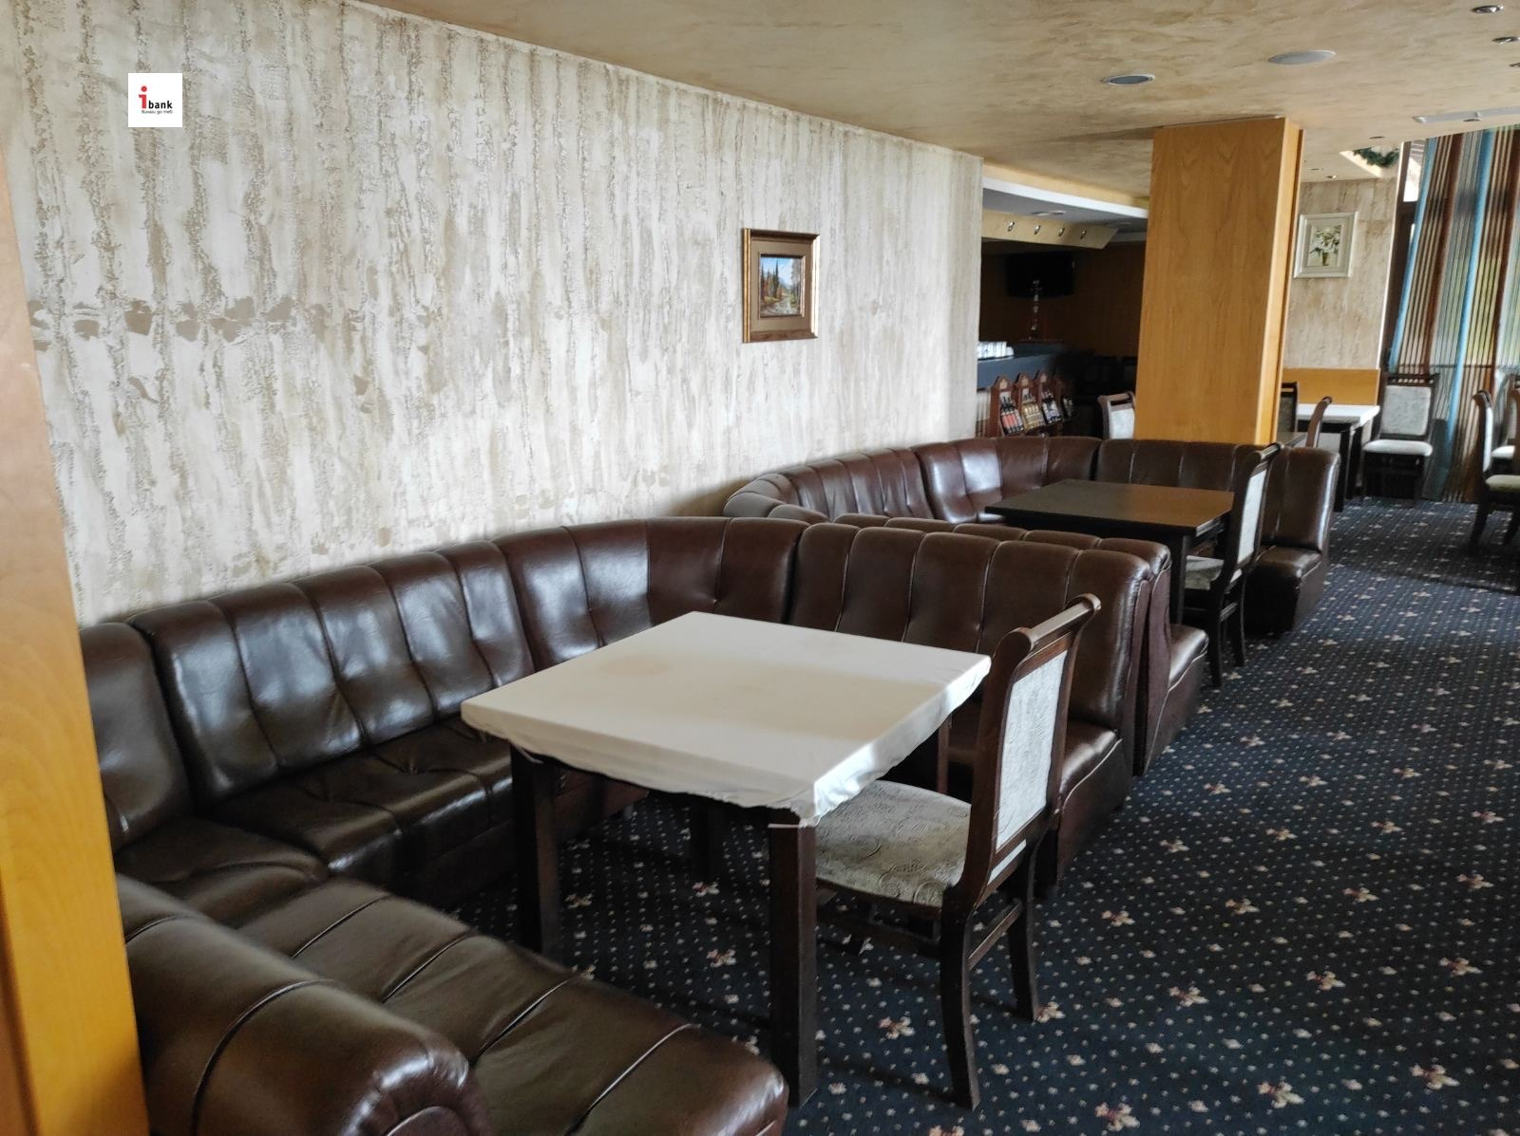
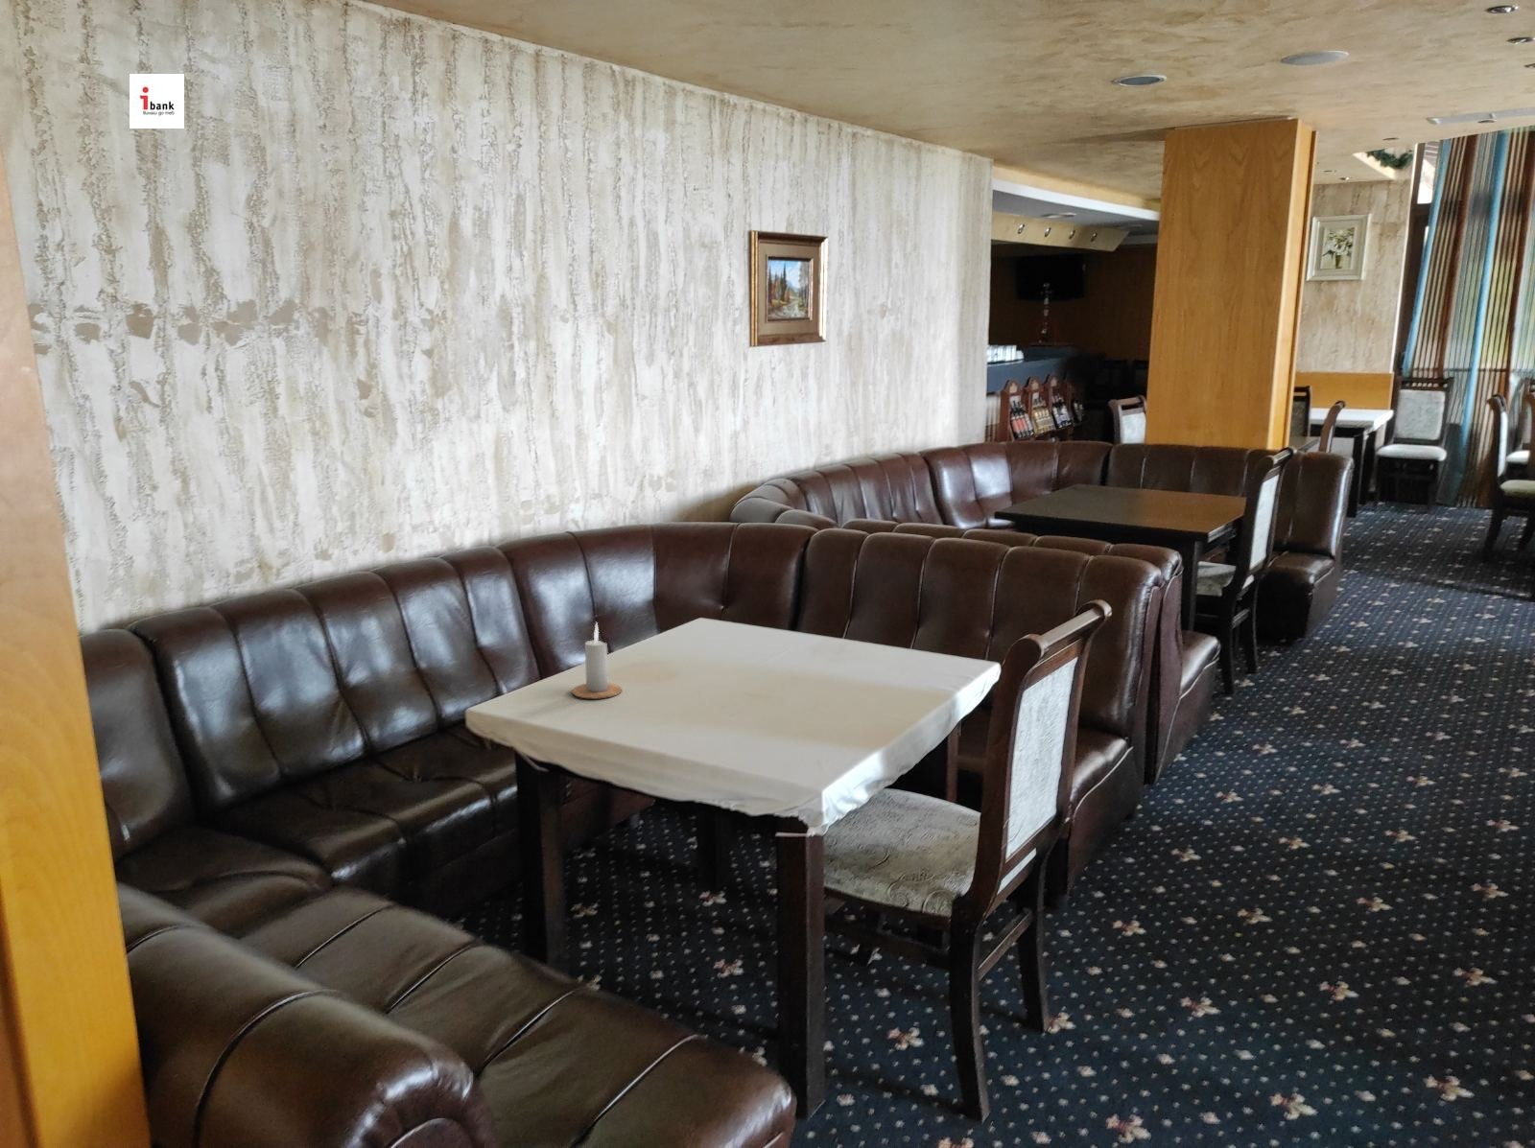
+ candle [572,621,622,701]
